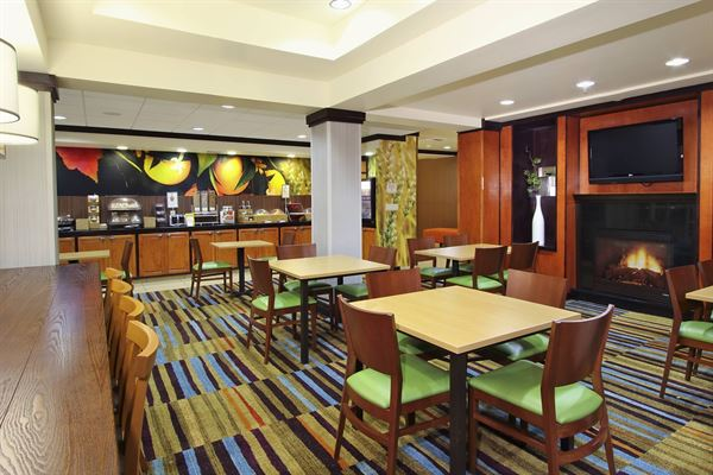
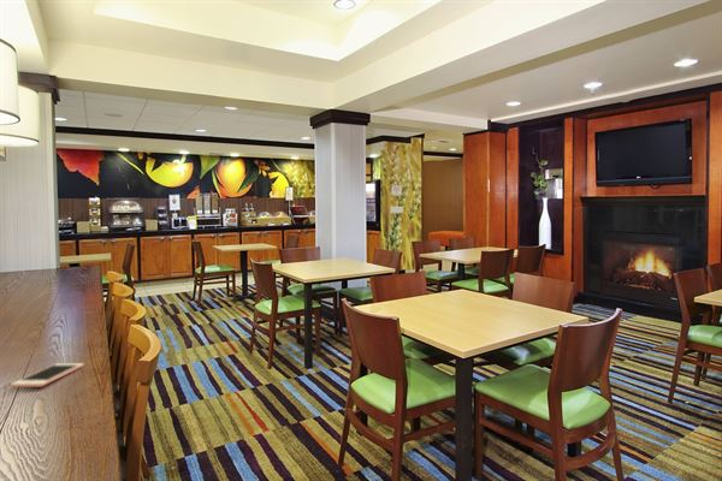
+ cell phone [10,362,85,388]
